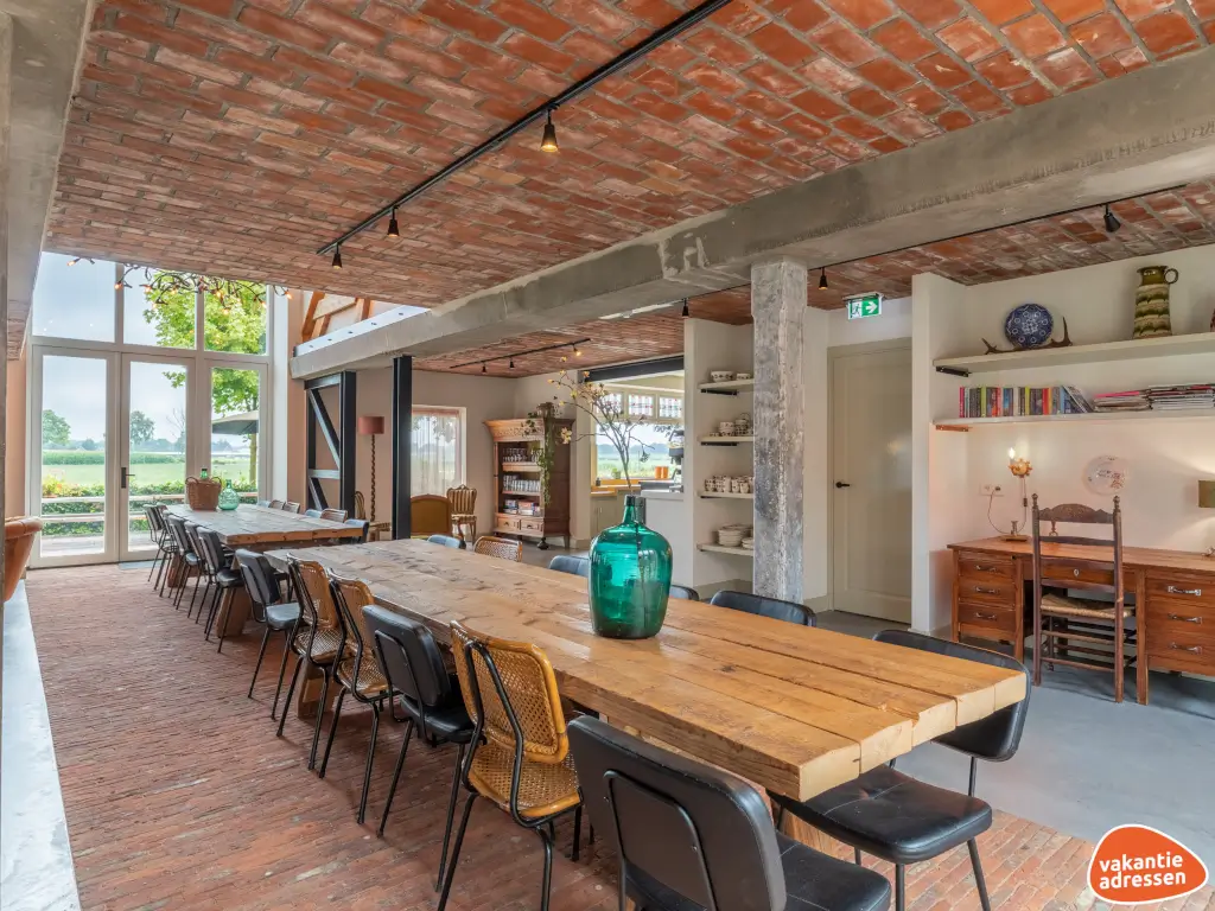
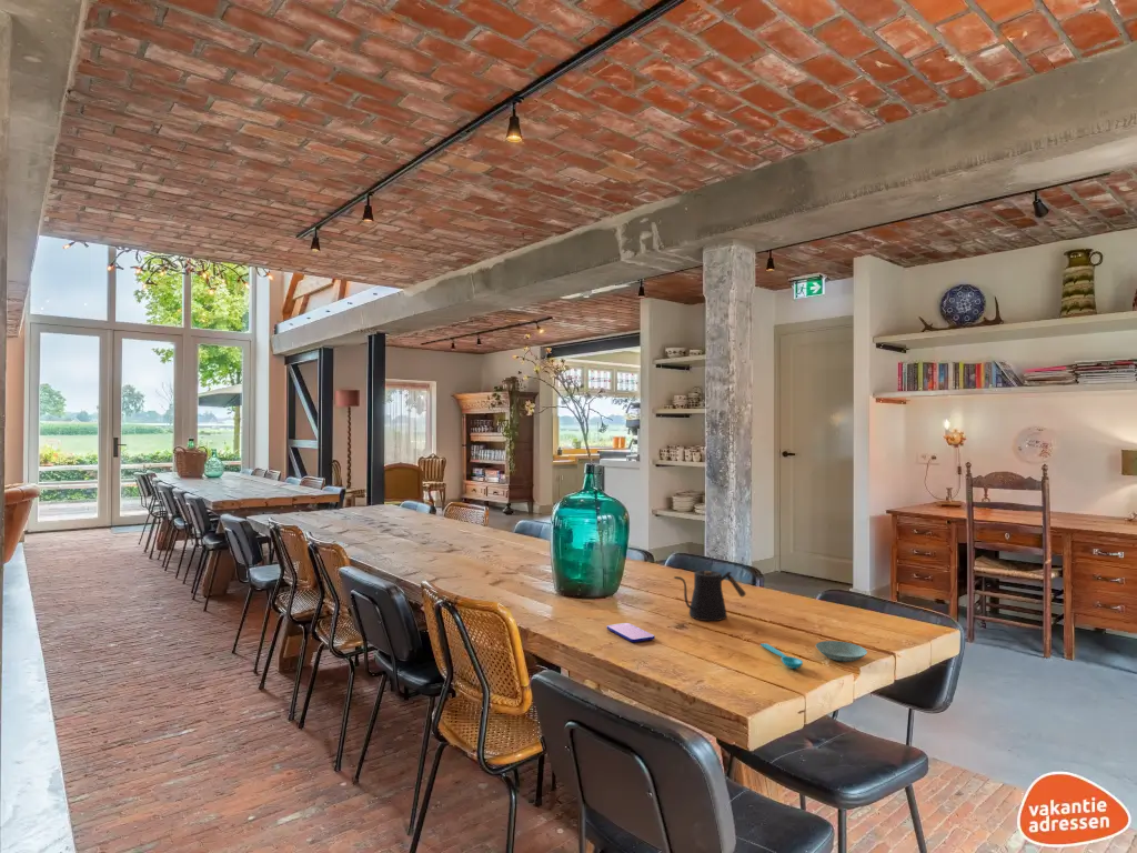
+ saucer [815,640,868,663]
+ spoon [759,642,804,670]
+ smartphone [606,622,656,643]
+ kettle [673,570,747,622]
